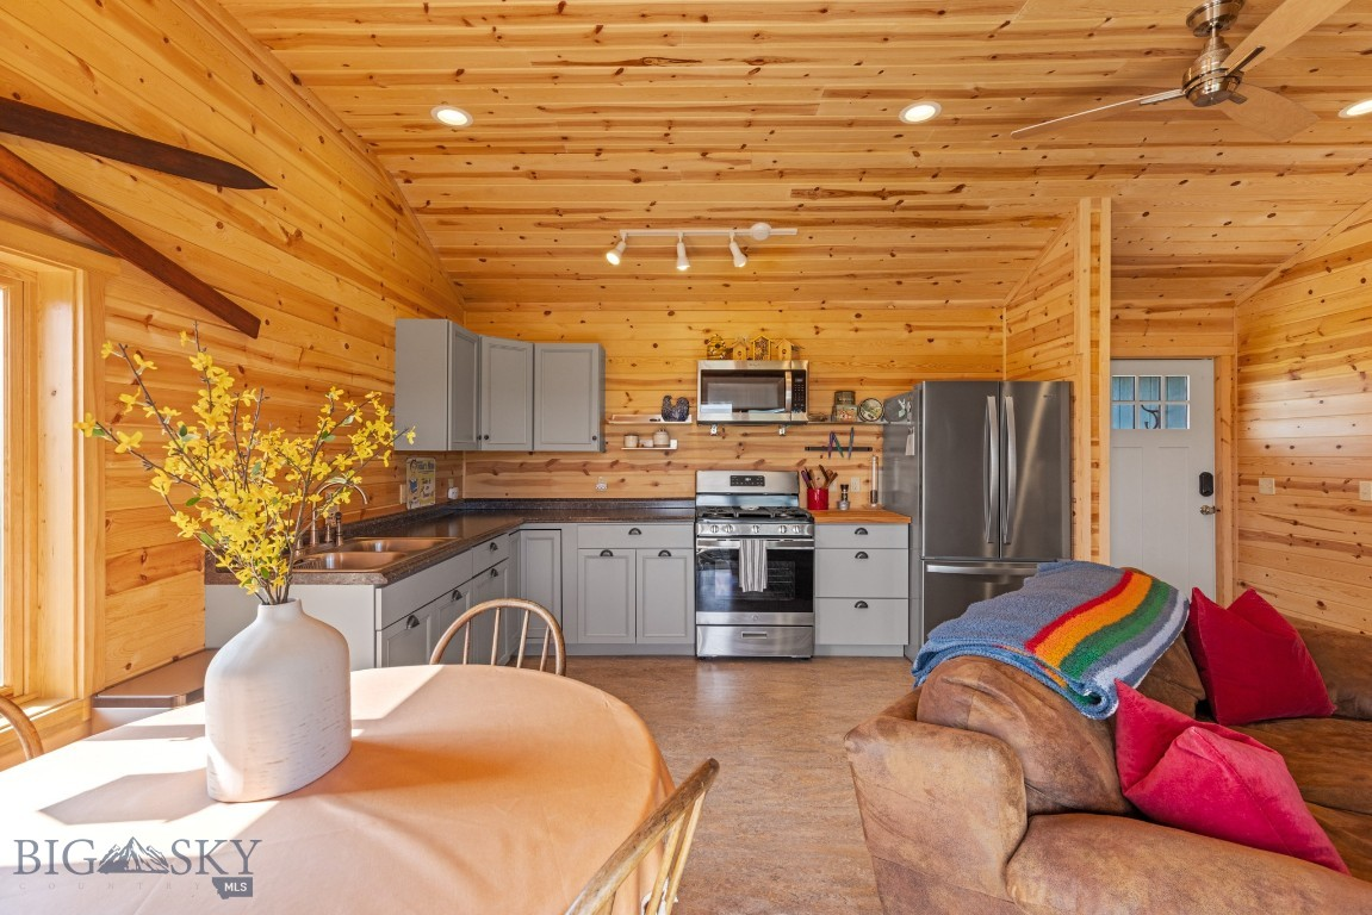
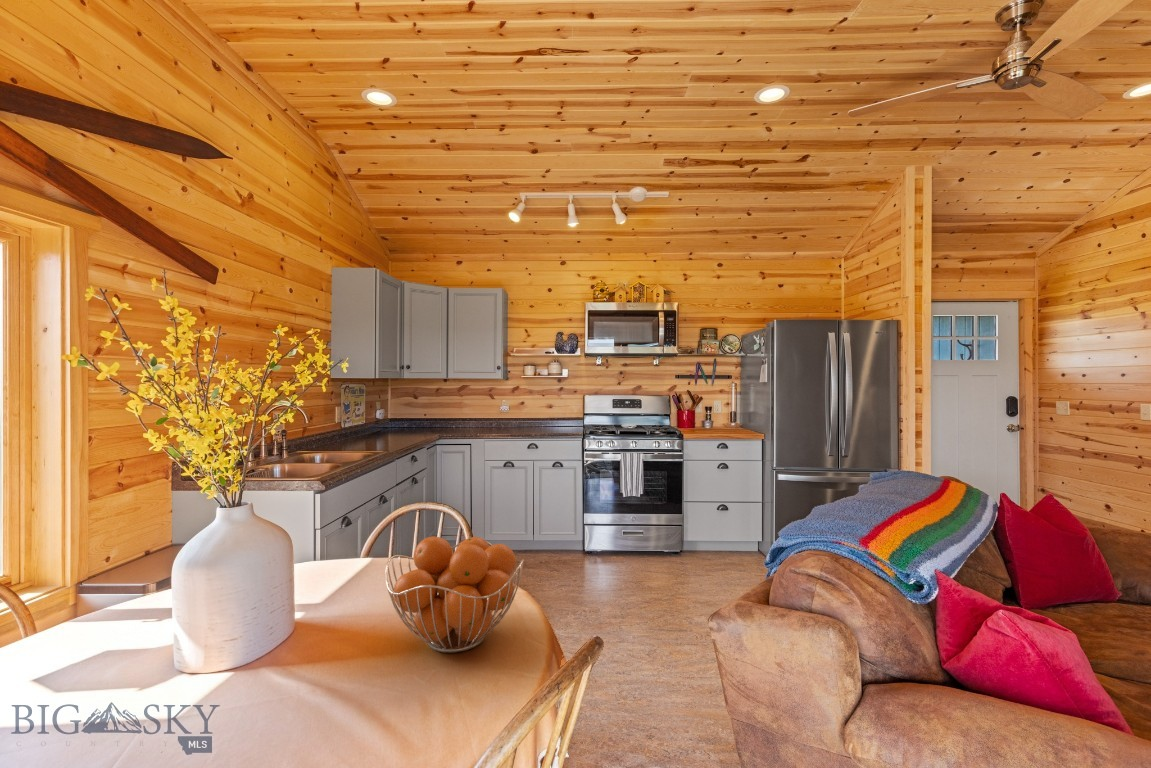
+ fruit basket [384,536,525,654]
